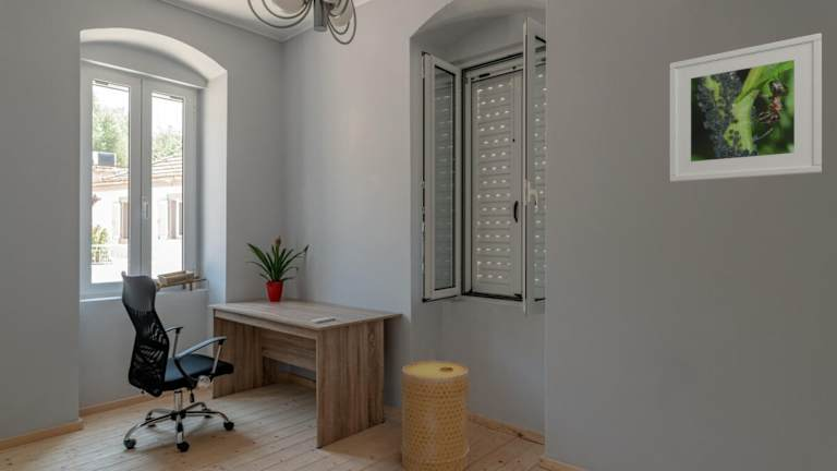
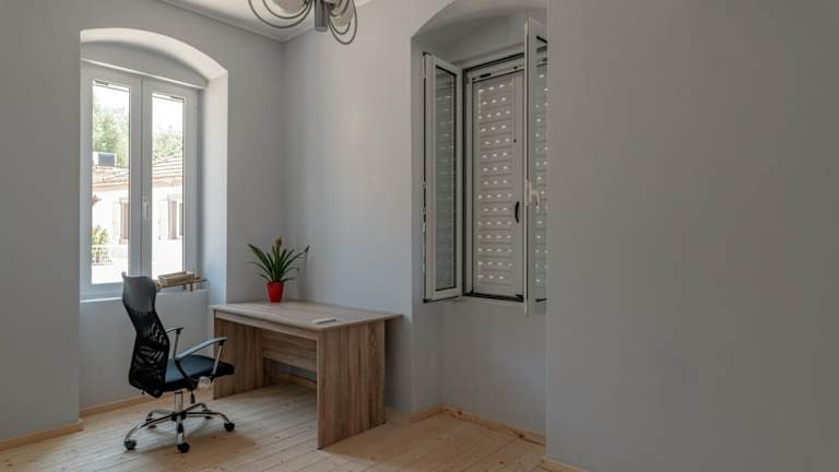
- basket [400,360,470,471]
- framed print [669,32,823,183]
